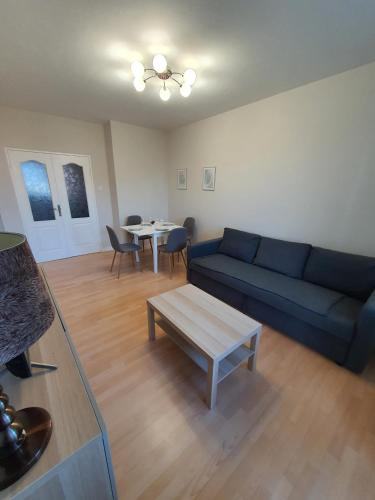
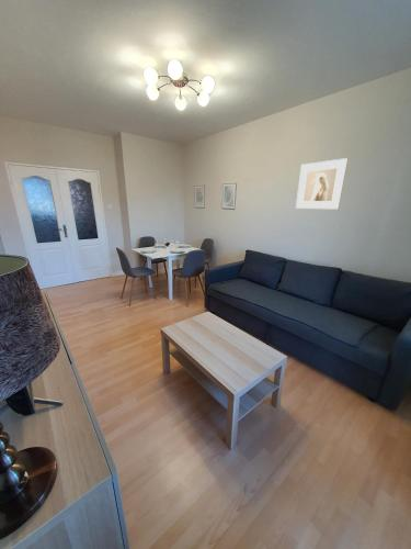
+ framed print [295,157,349,210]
